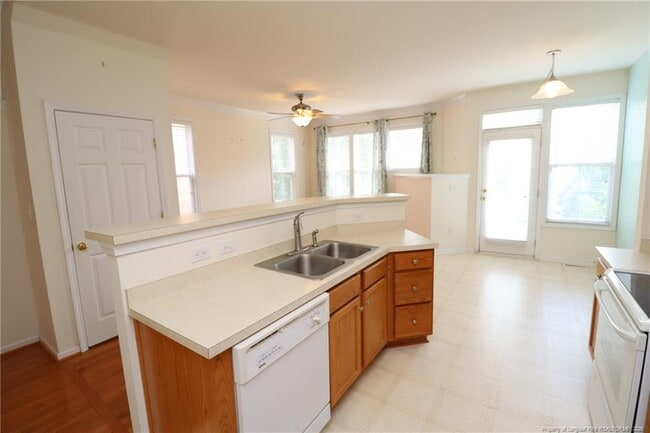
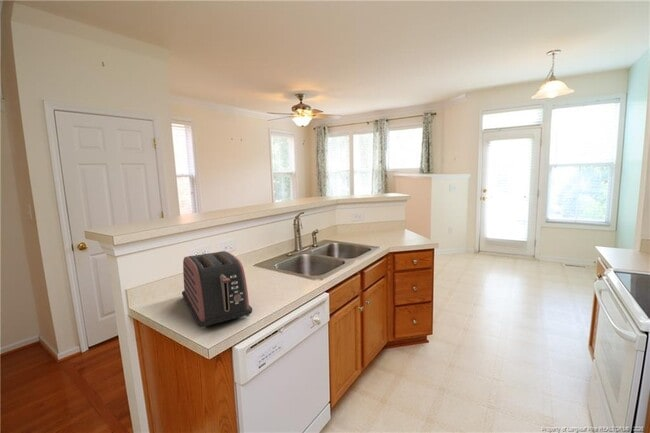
+ toaster [181,250,253,330]
